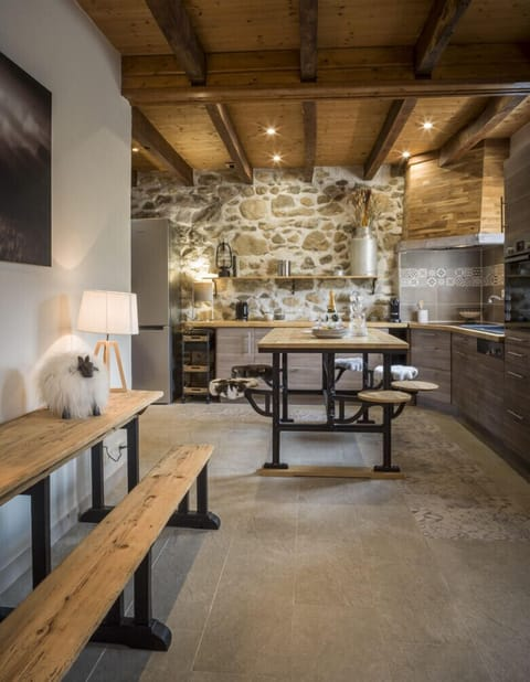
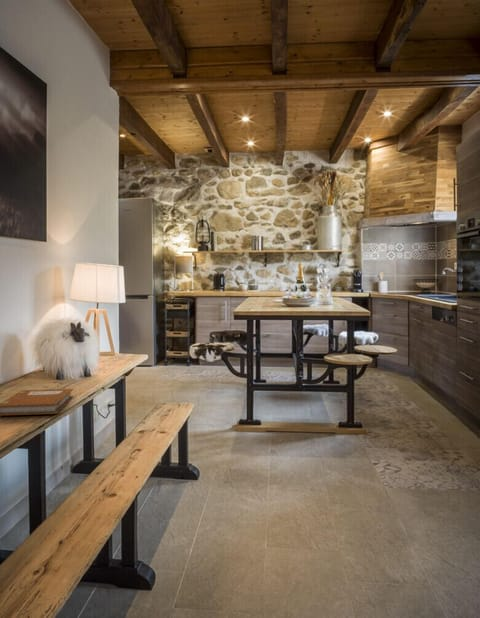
+ notebook [0,388,74,416]
